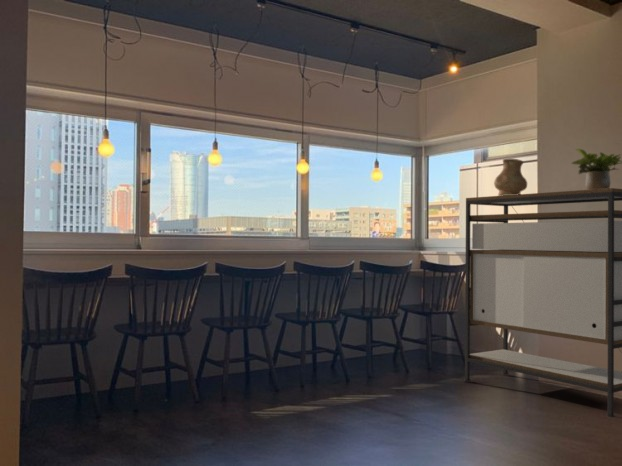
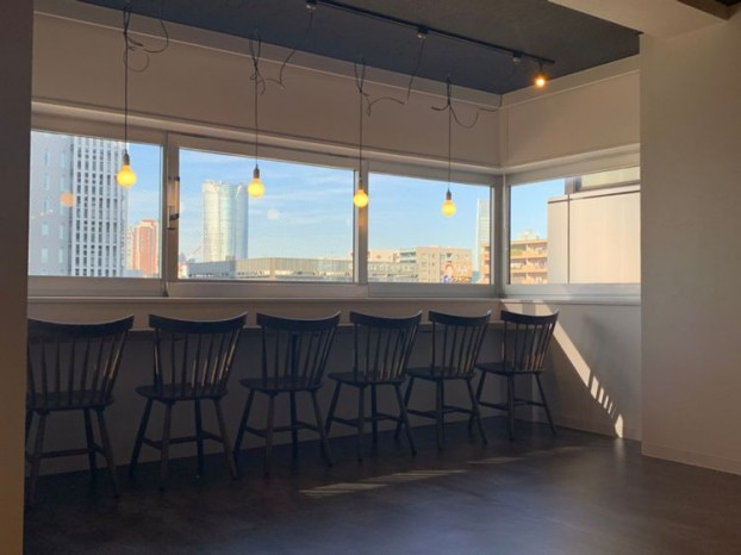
- vase [493,158,528,196]
- potted plant [571,148,622,190]
- shelving unit [463,187,622,418]
